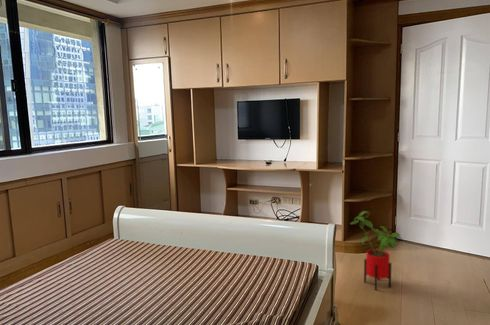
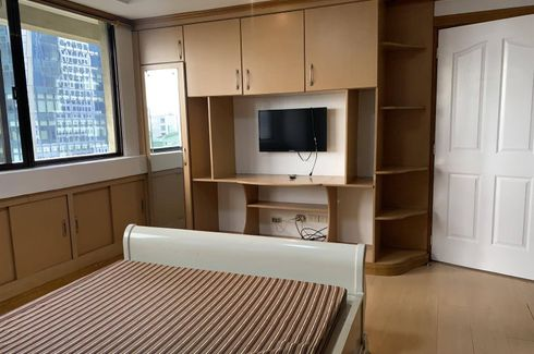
- house plant [349,210,401,291]
